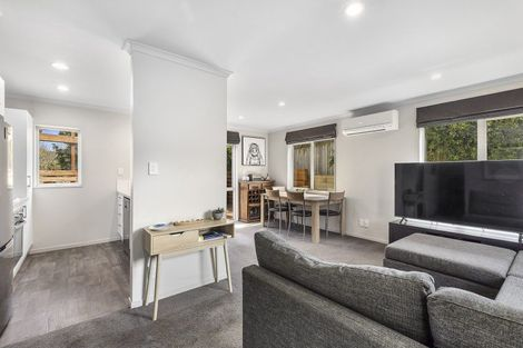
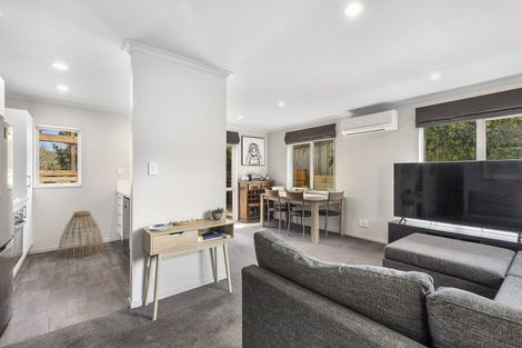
+ basket [57,210,106,259]
